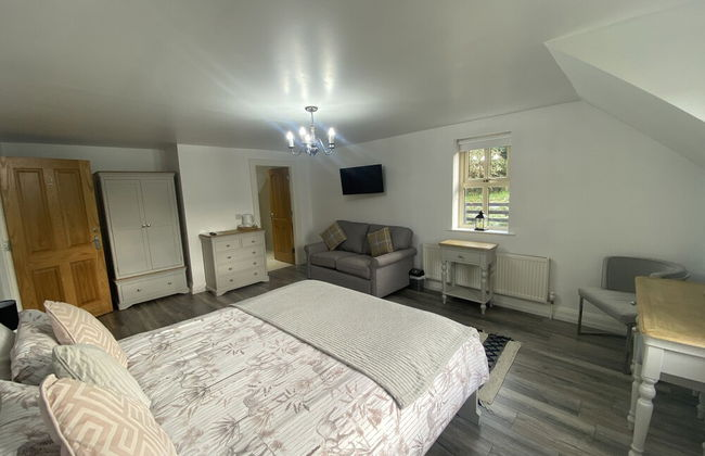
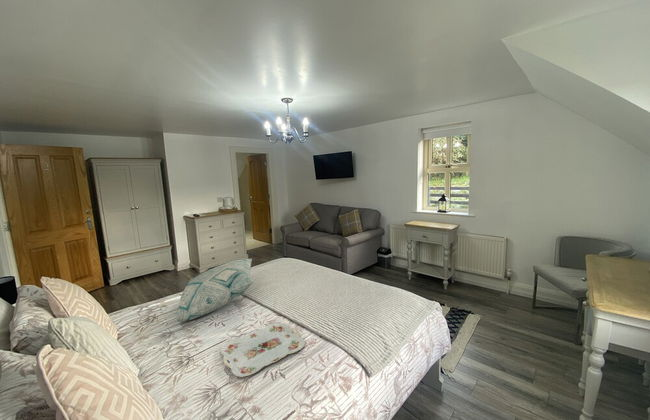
+ serving tray [220,322,306,378]
+ decorative pillow [175,258,254,323]
